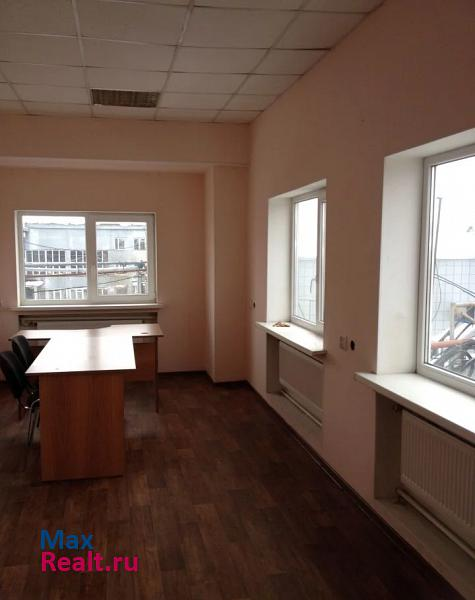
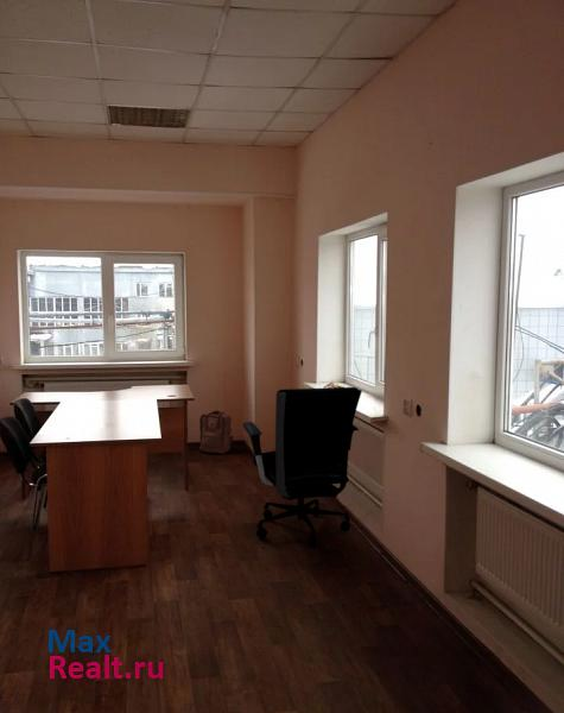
+ office chair [241,386,363,548]
+ backpack [198,409,234,455]
